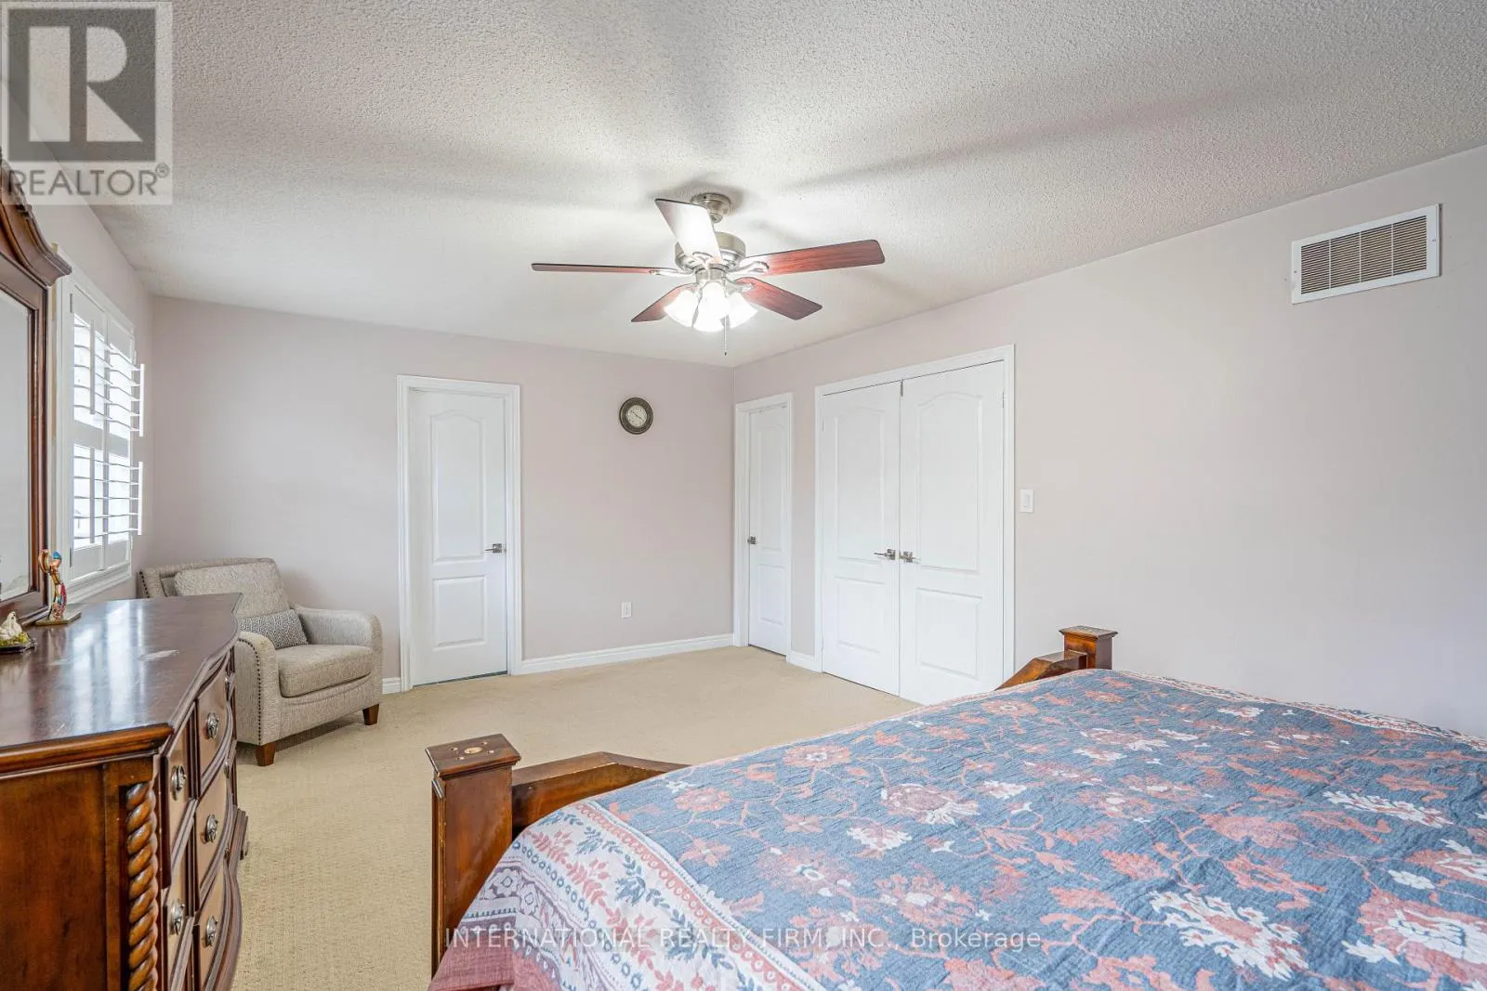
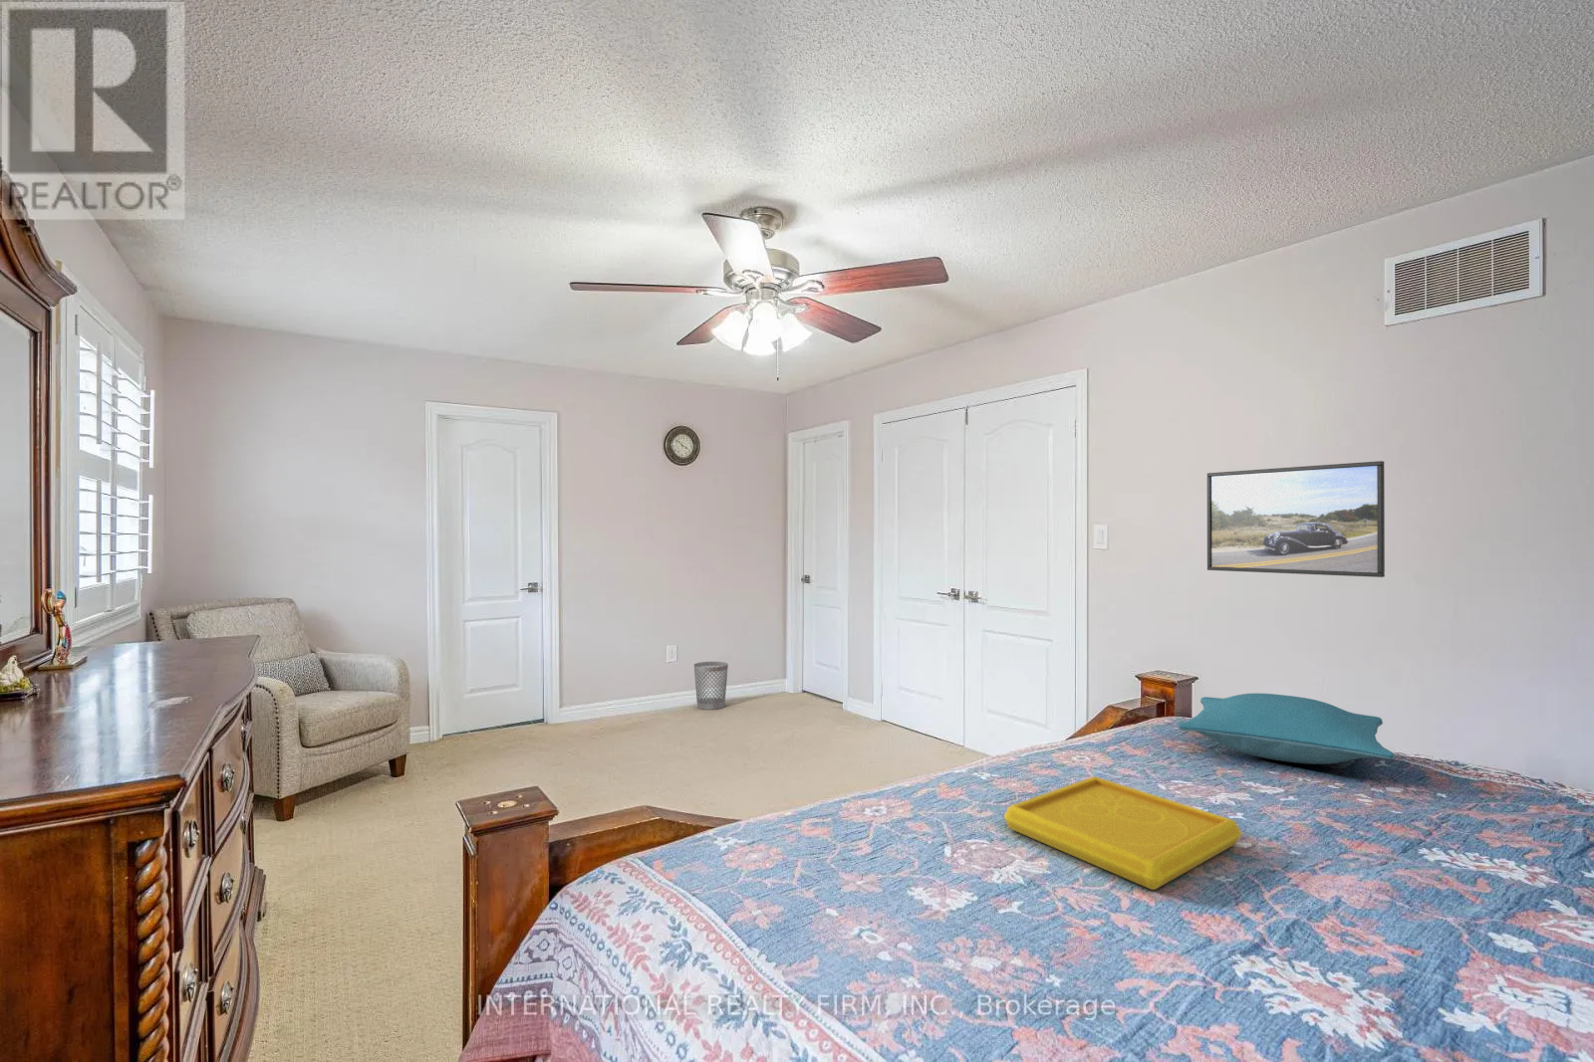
+ pillow [1178,692,1395,766]
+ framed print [1206,460,1385,578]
+ wastebasket [694,661,729,711]
+ serving tray [1003,775,1243,891]
